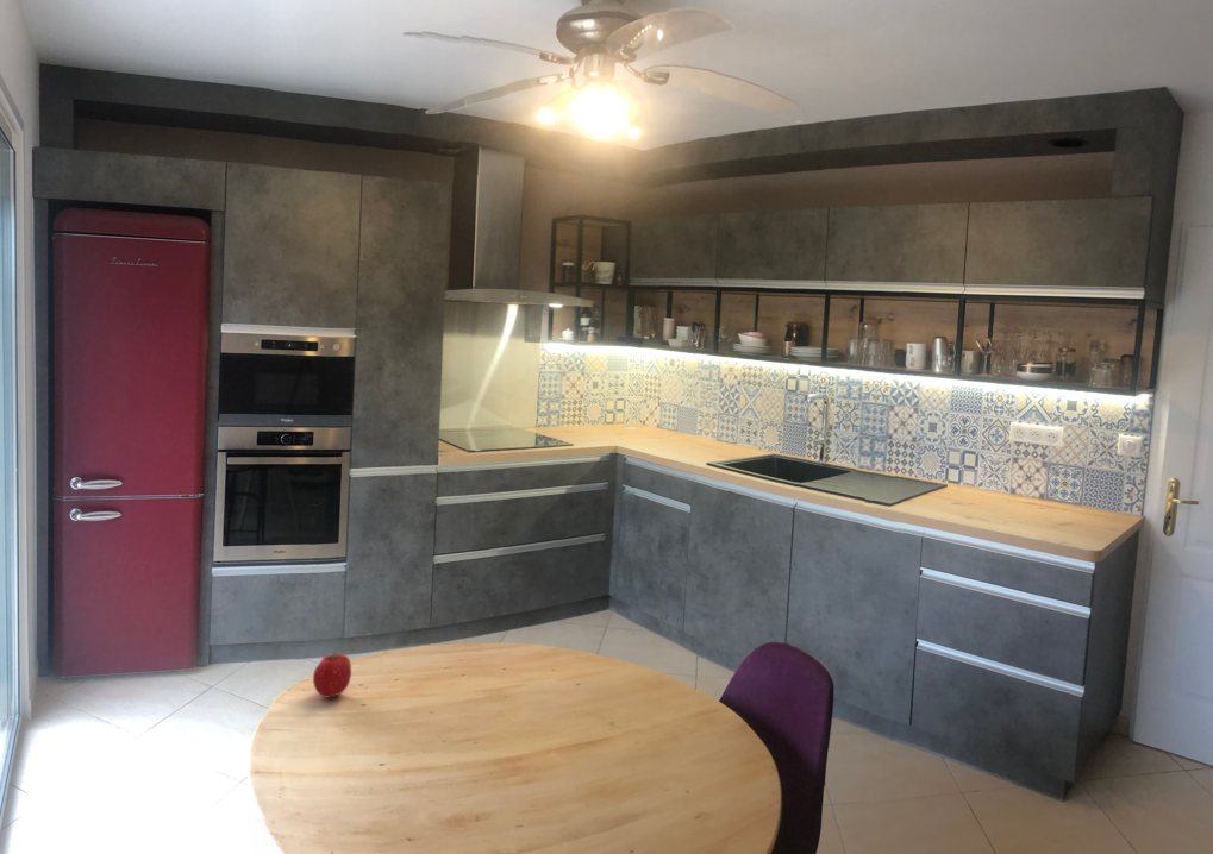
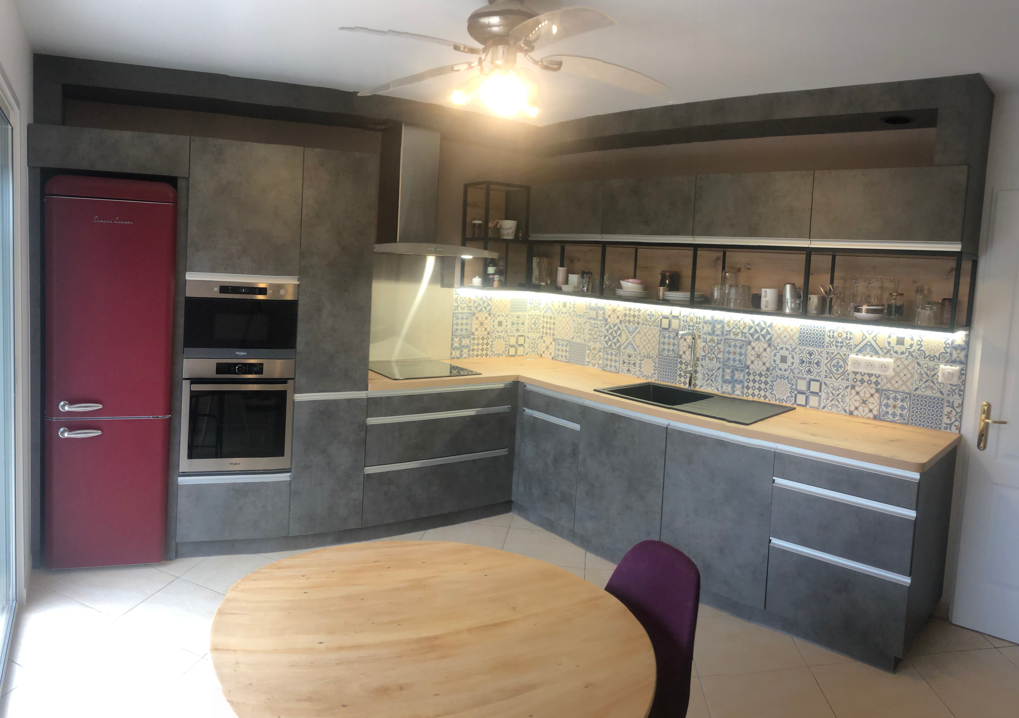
- fruit [312,651,352,699]
